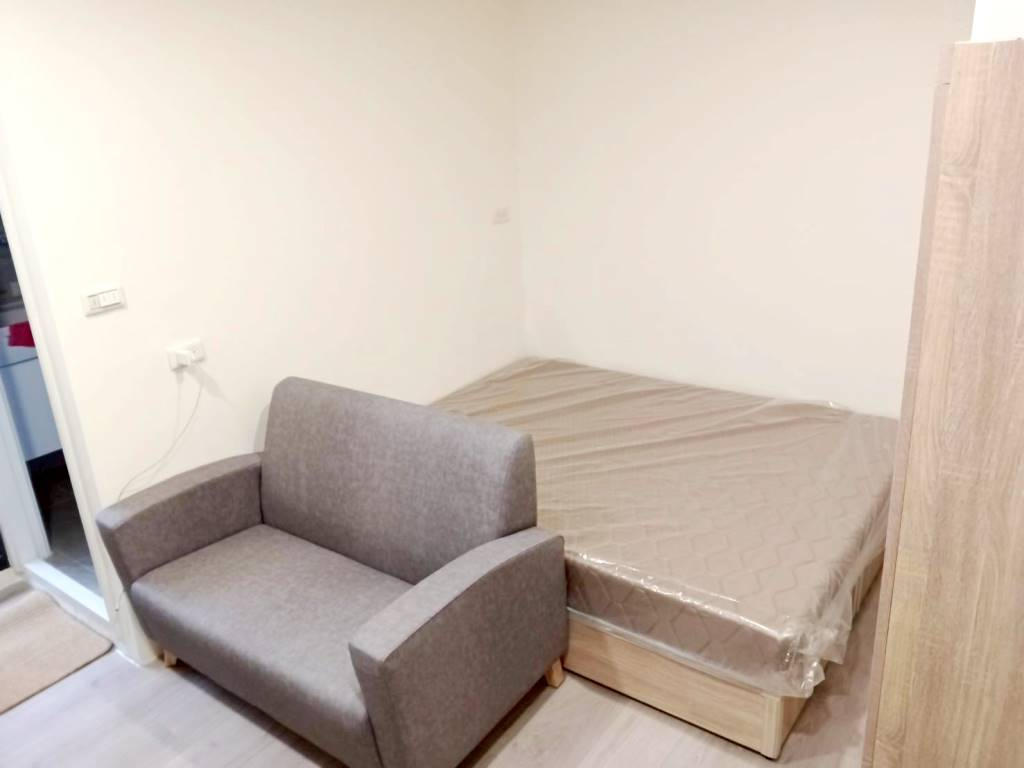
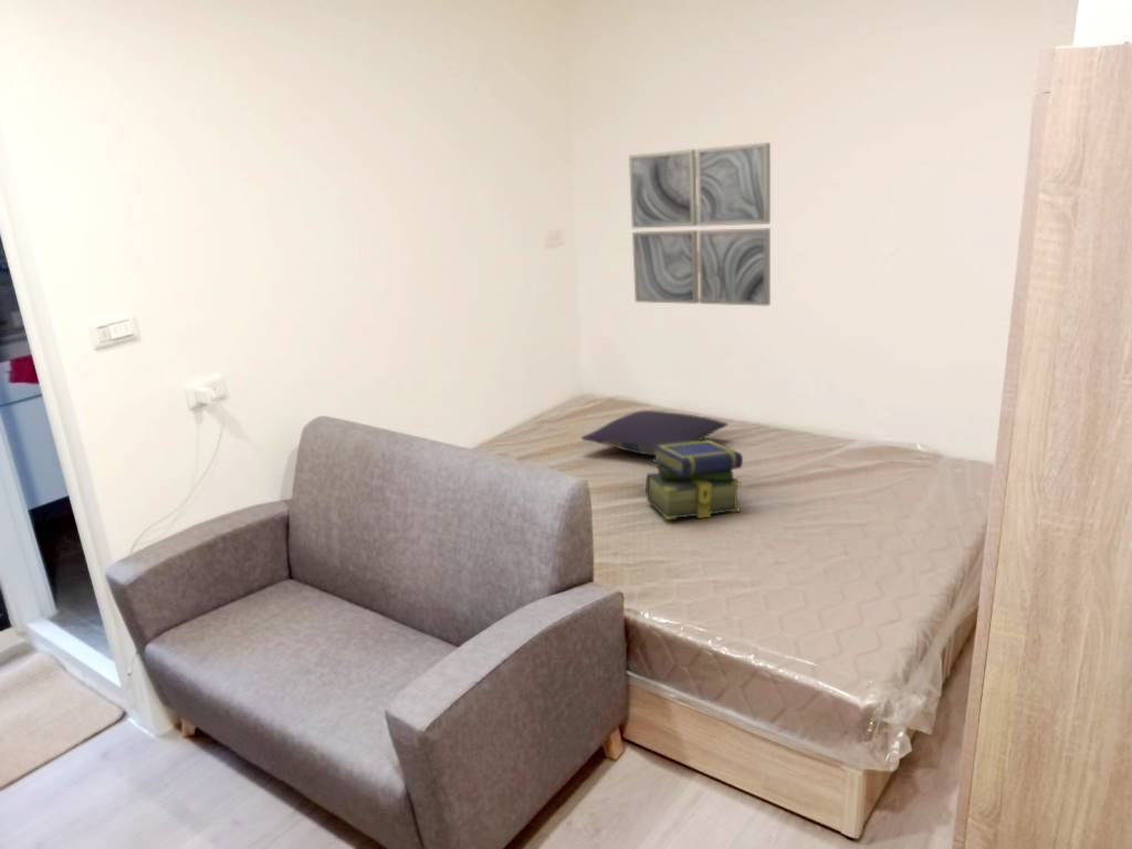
+ pillow [580,409,729,457]
+ stack of books [644,439,744,521]
+ wall art [628,142,772,307]
